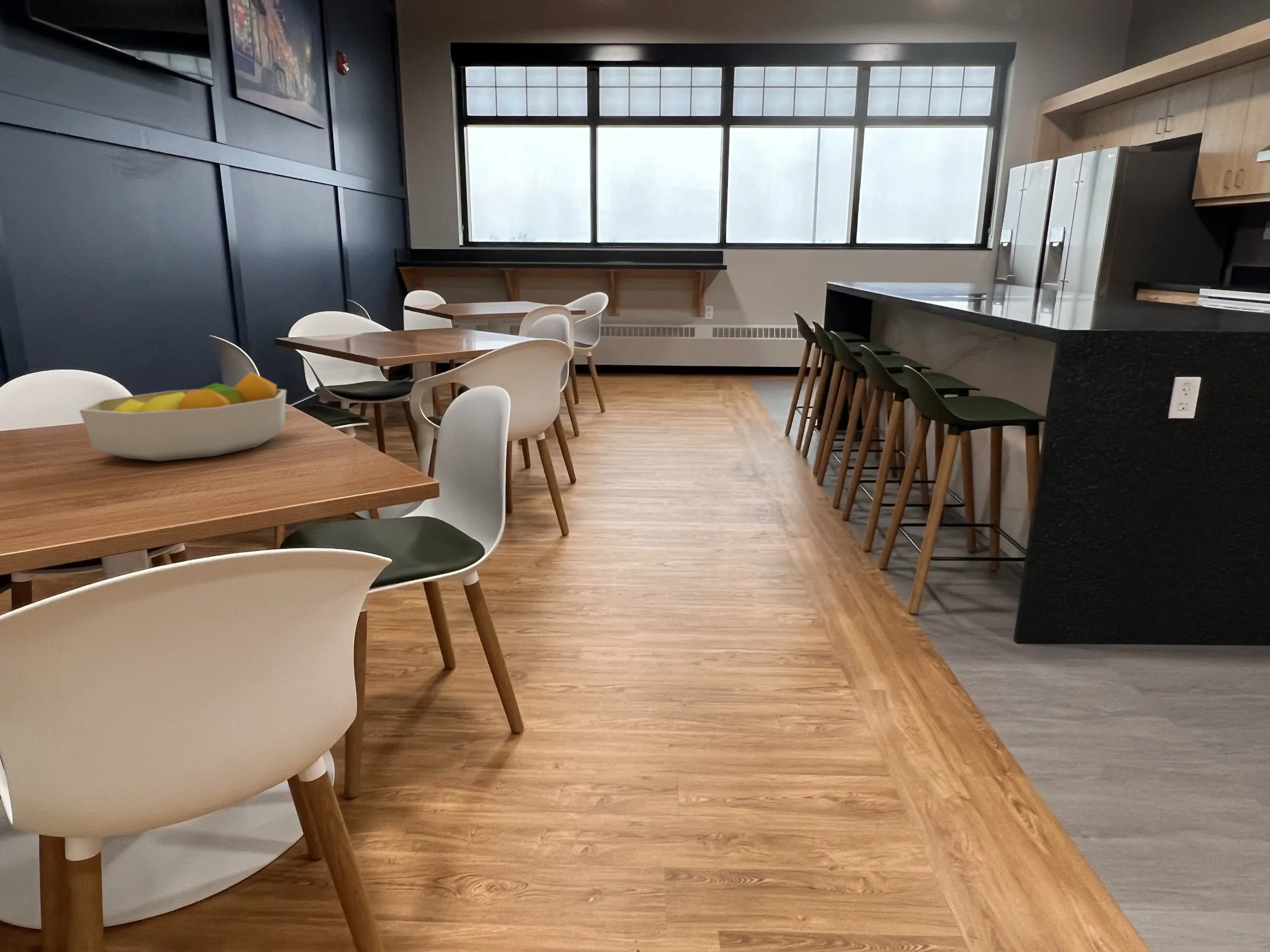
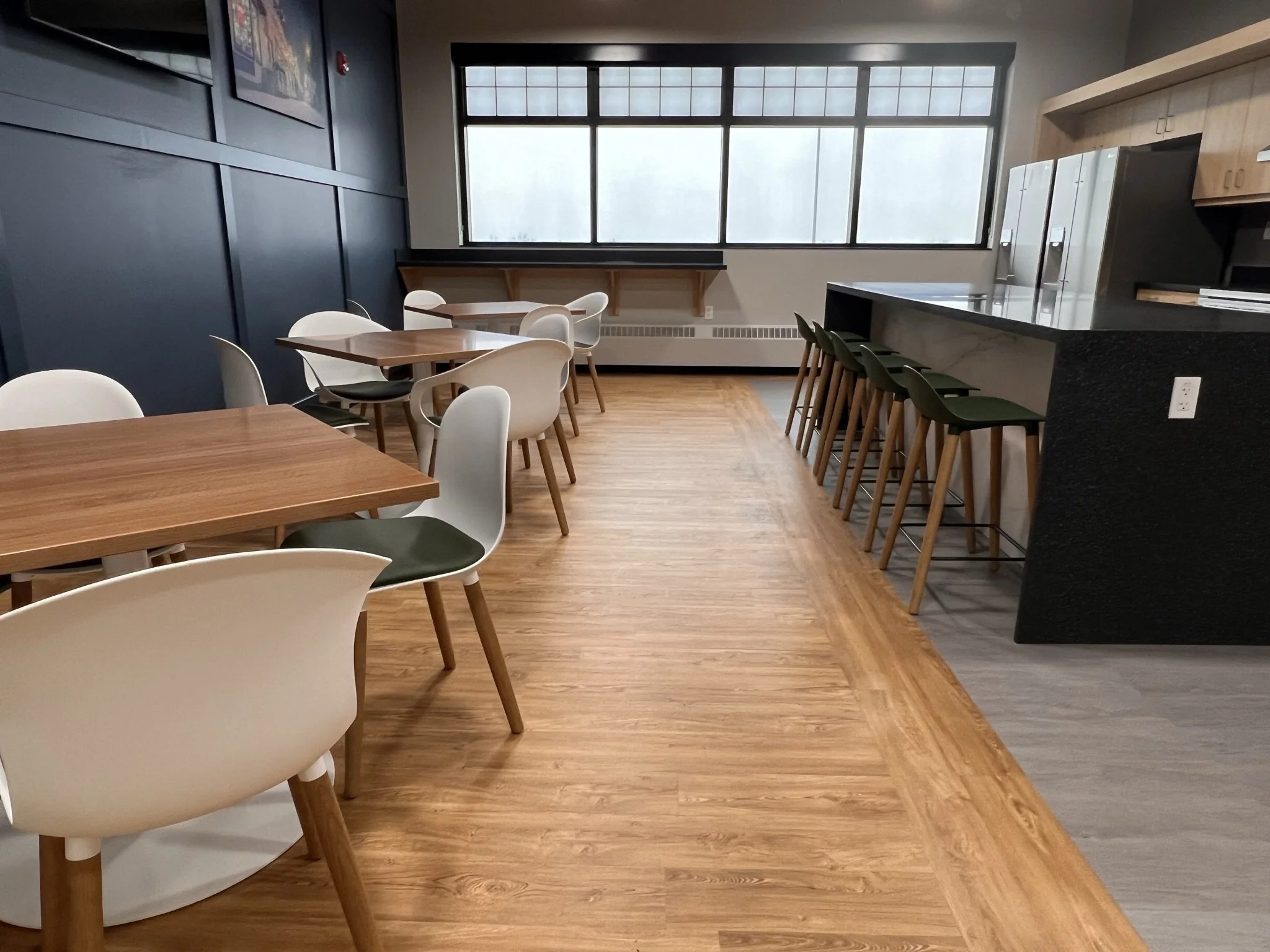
- fruit bowl [79,371,287,462]
